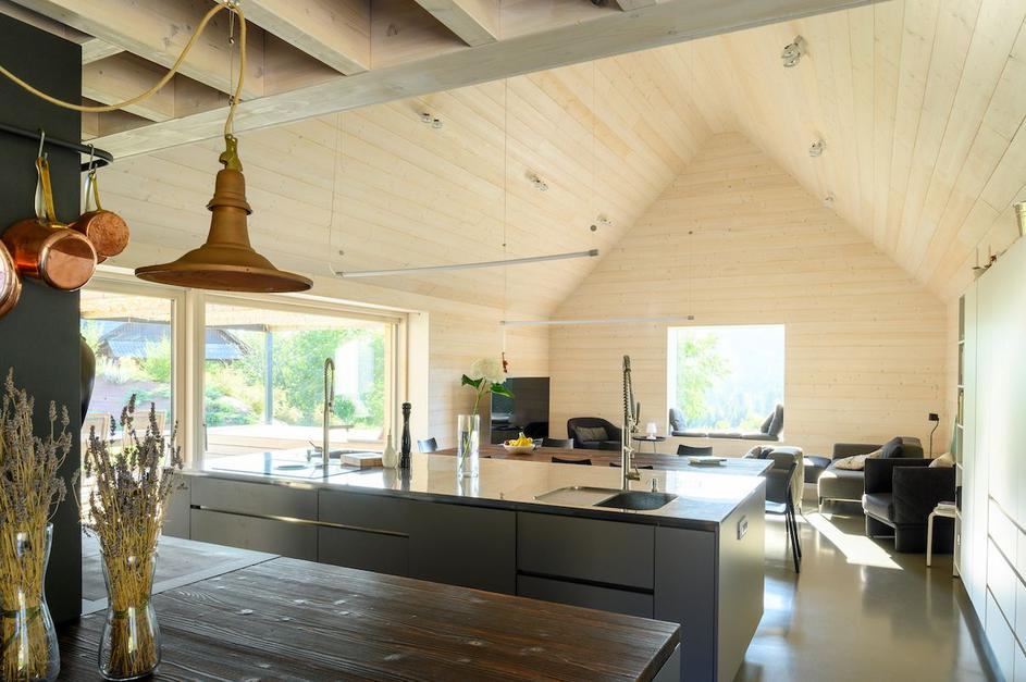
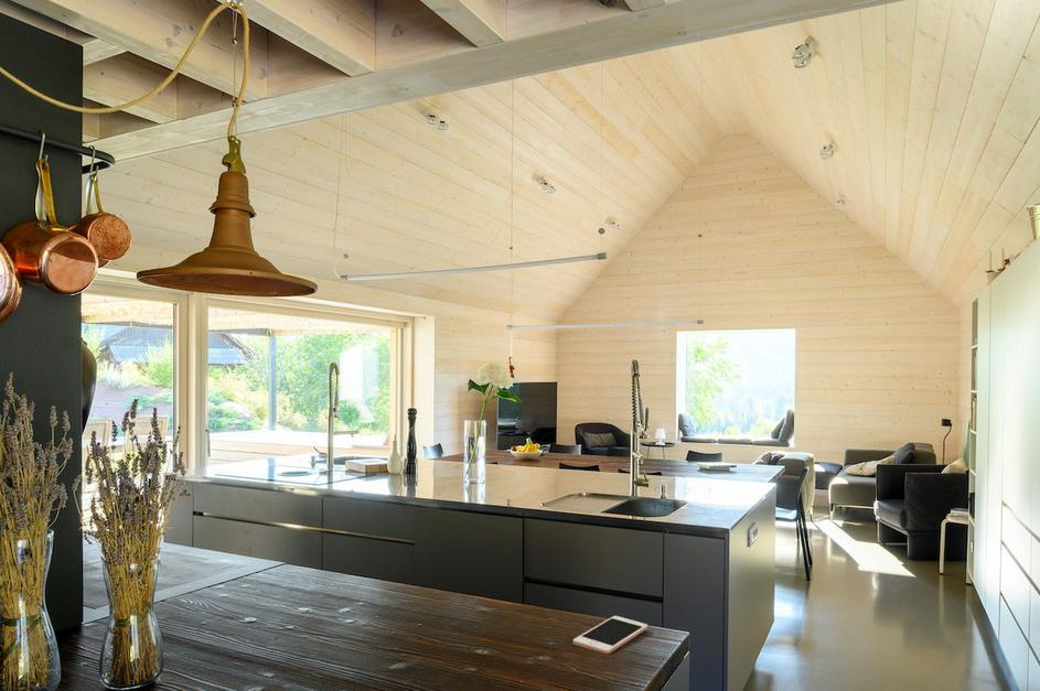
+ cell phone [572,615,648,655]
